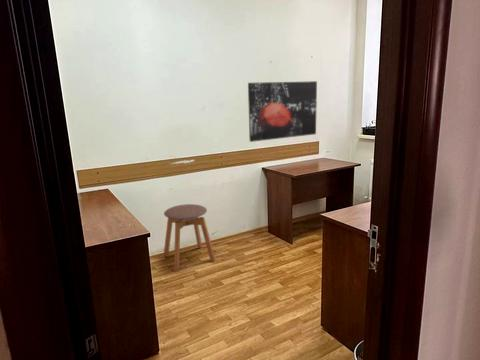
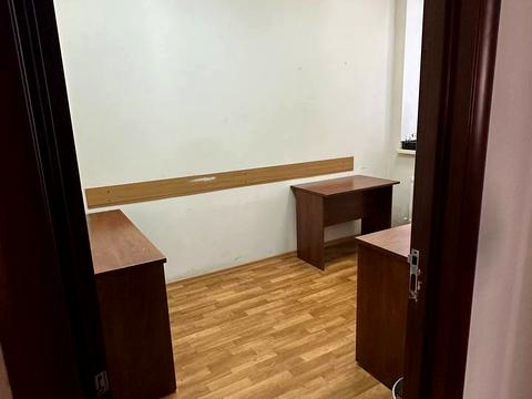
- stool [163,203,217,272]
- wall art [247,80,318,143]
